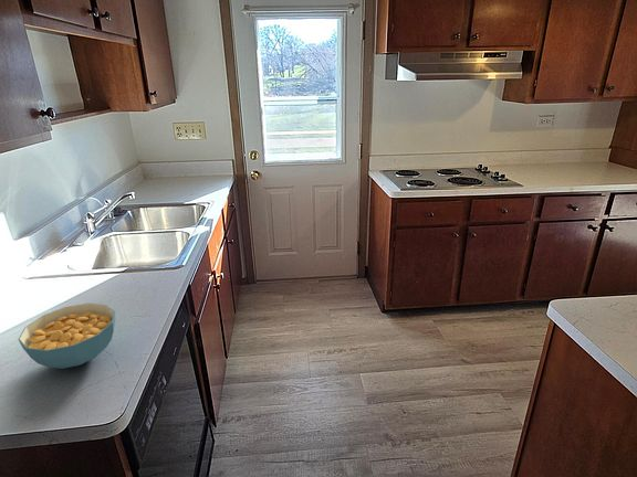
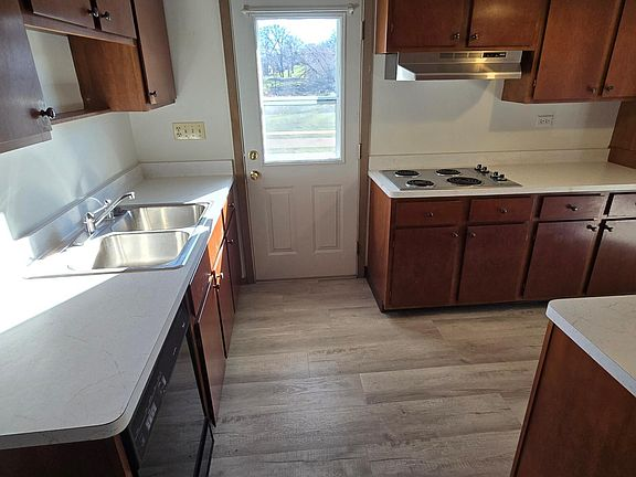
- cereal bowl [18,303,117,370]
